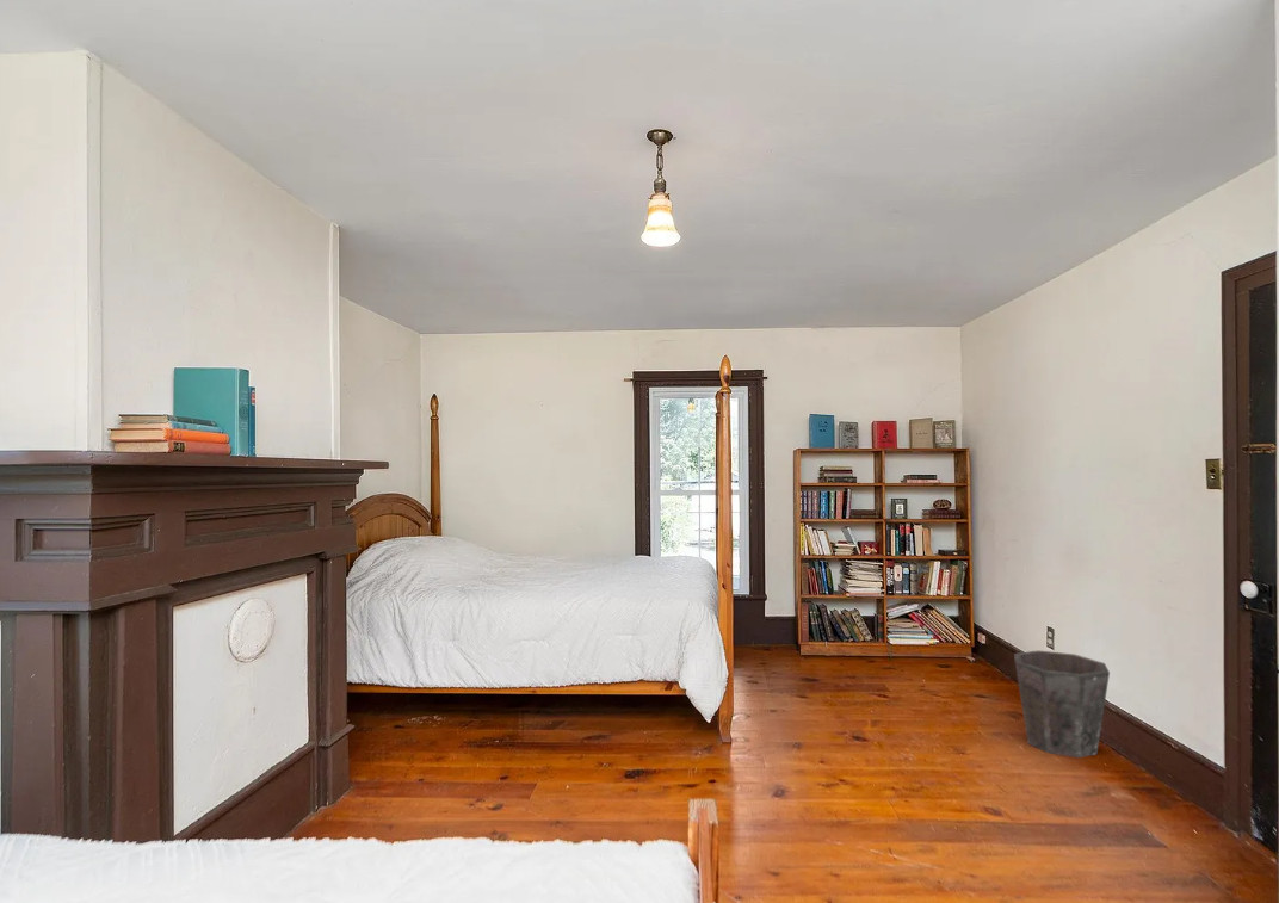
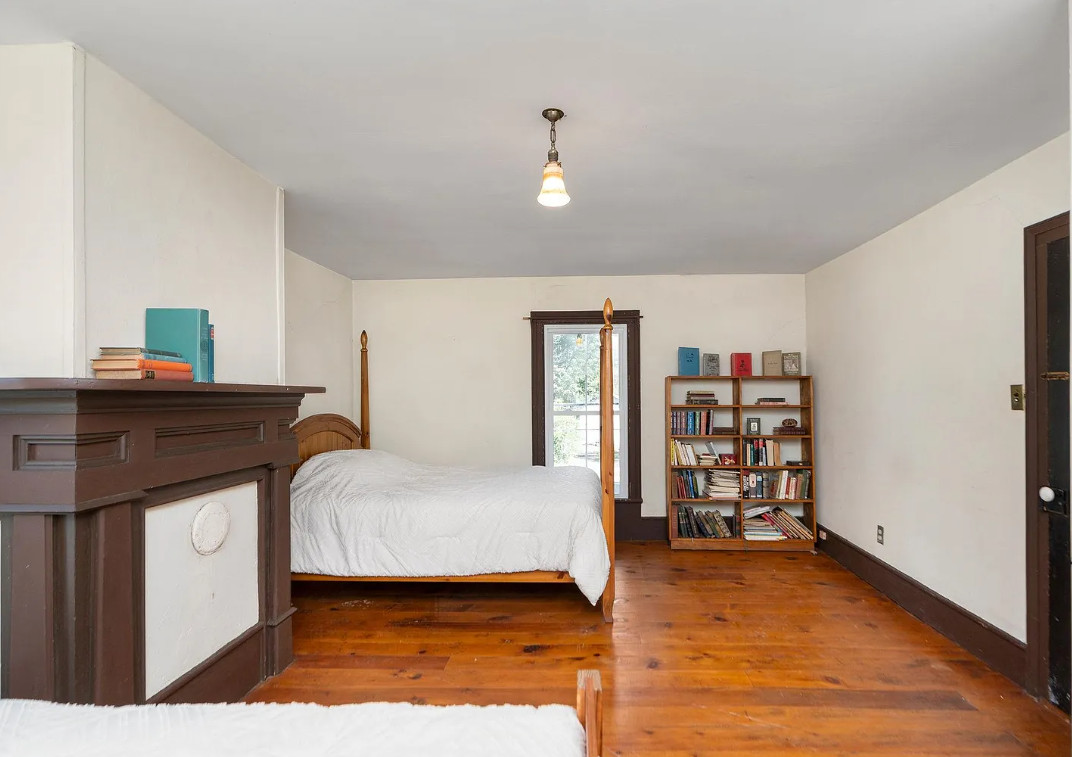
- waste bin [1013,649,1111,759]
